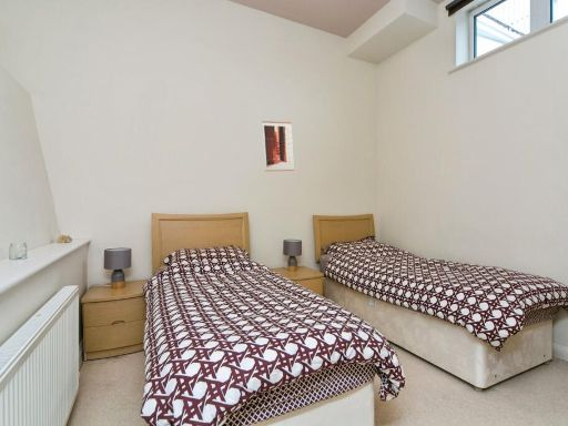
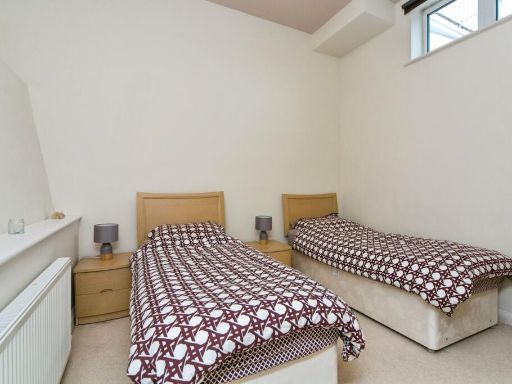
- wall art [261,120,295,173]
